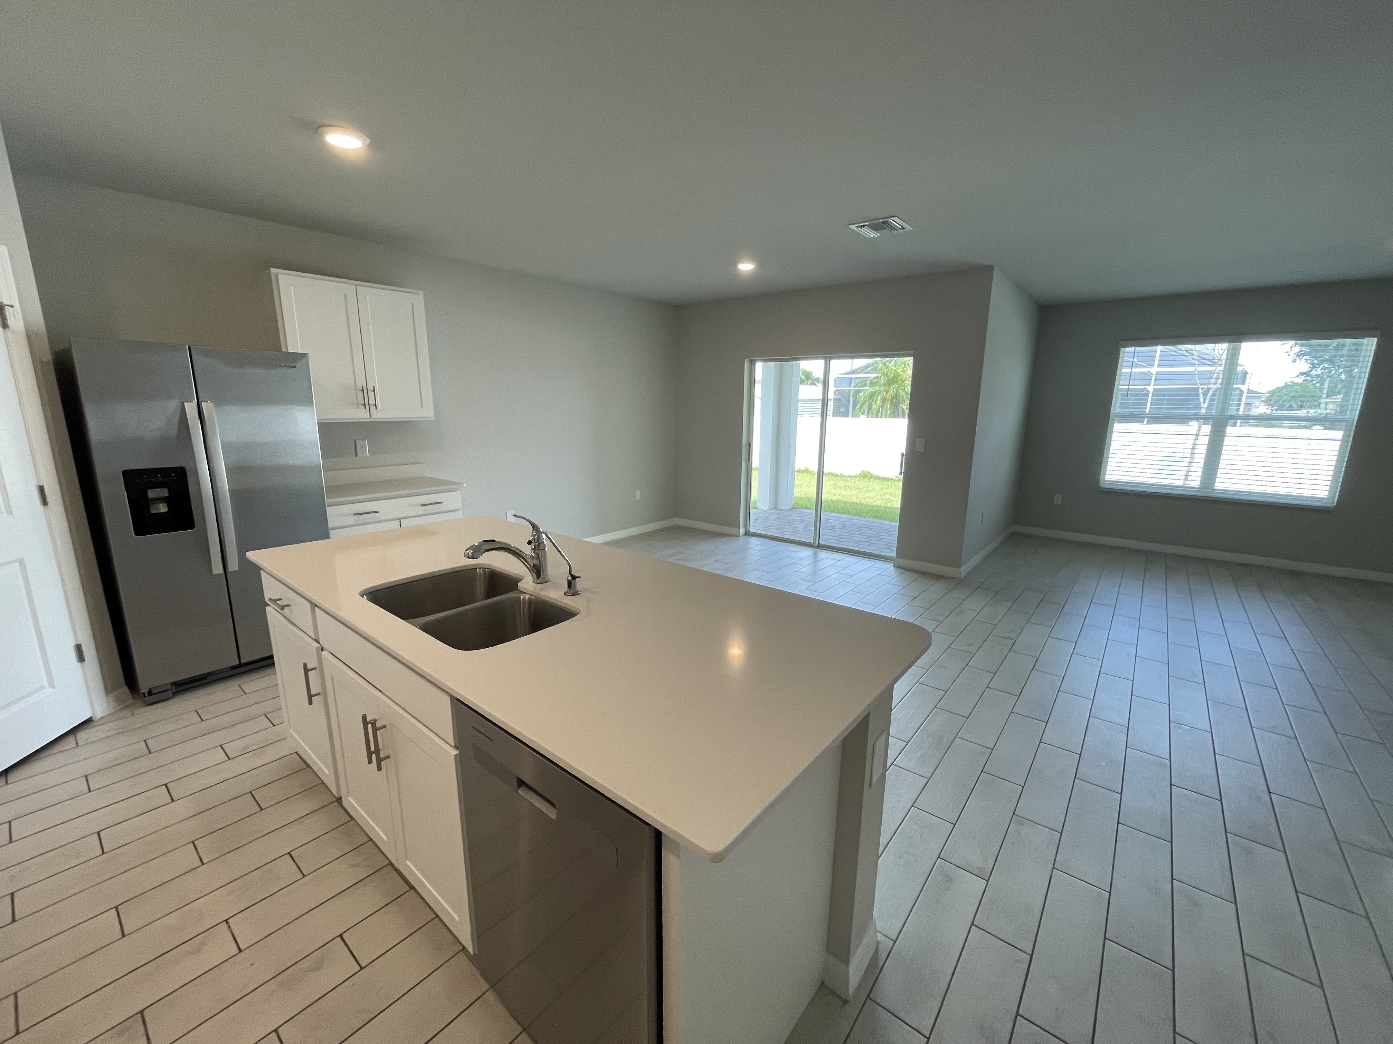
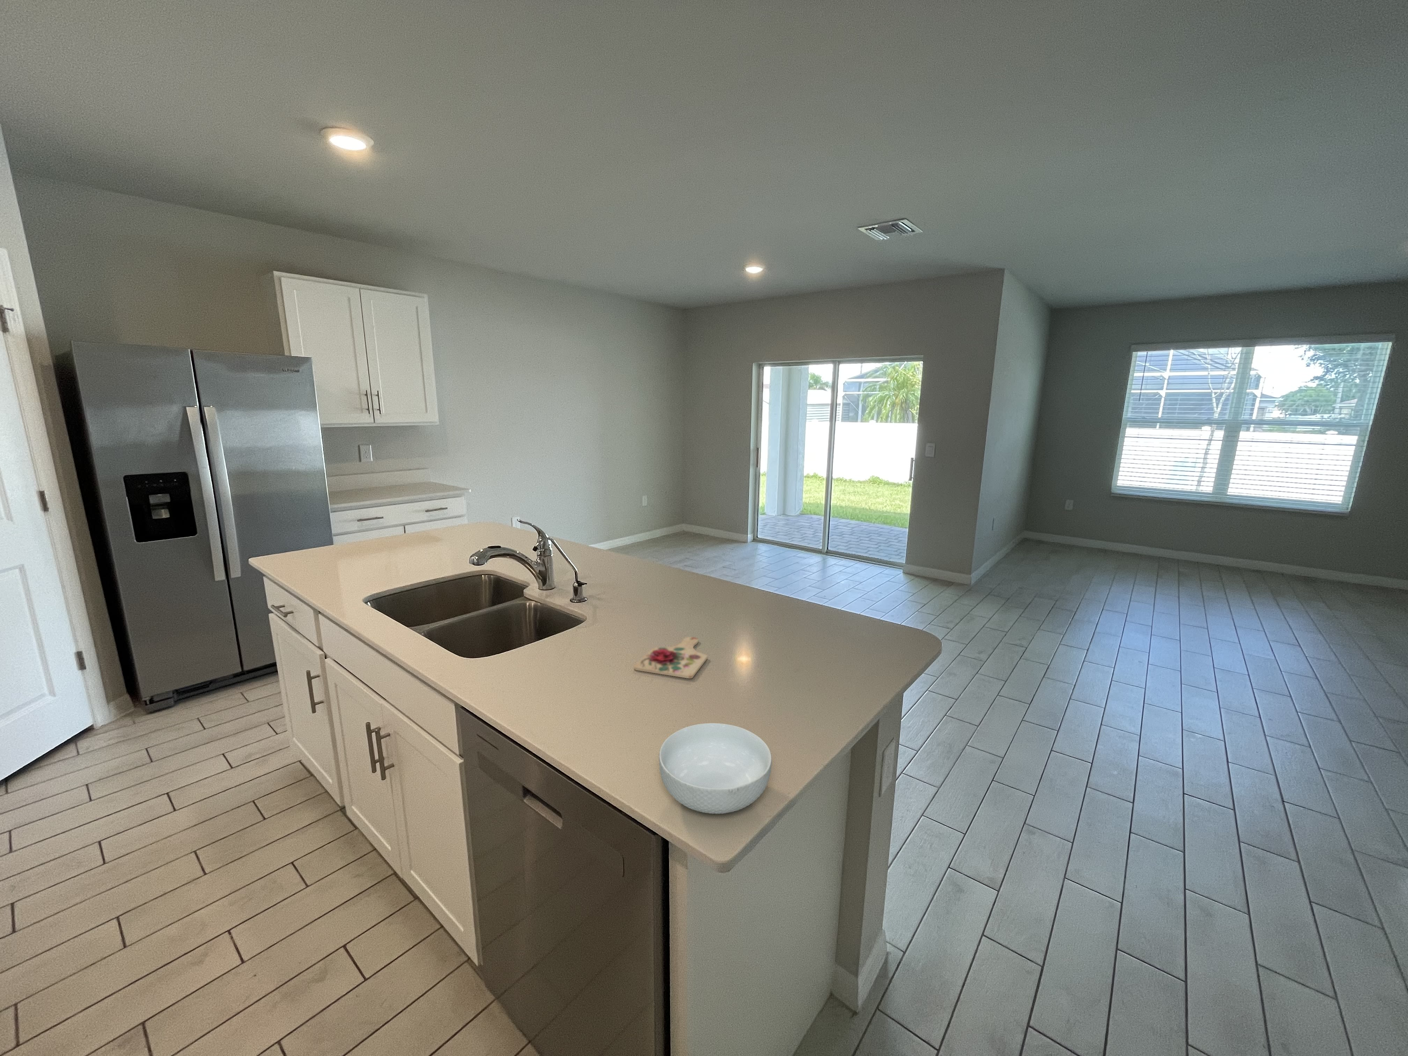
+ cereal bowl [659,723,772,814]
+ cutting board [634,637,707,679]
